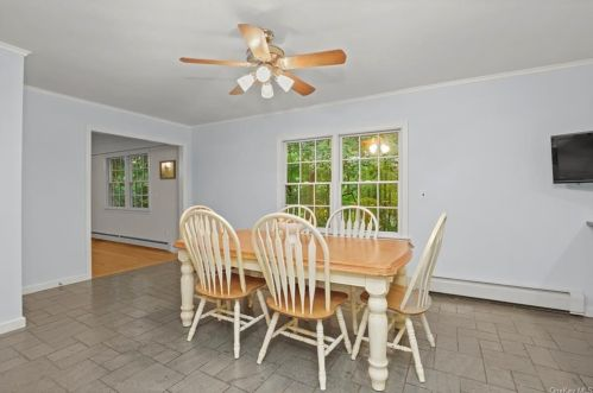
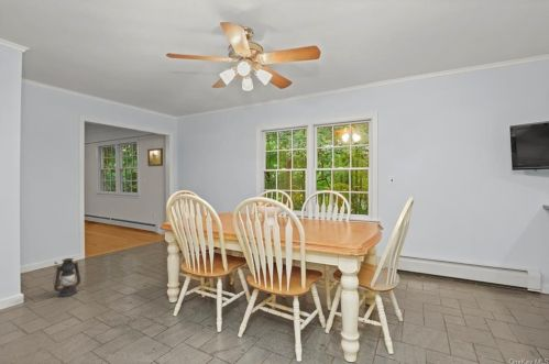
+ lantern [52,257,81,298]
